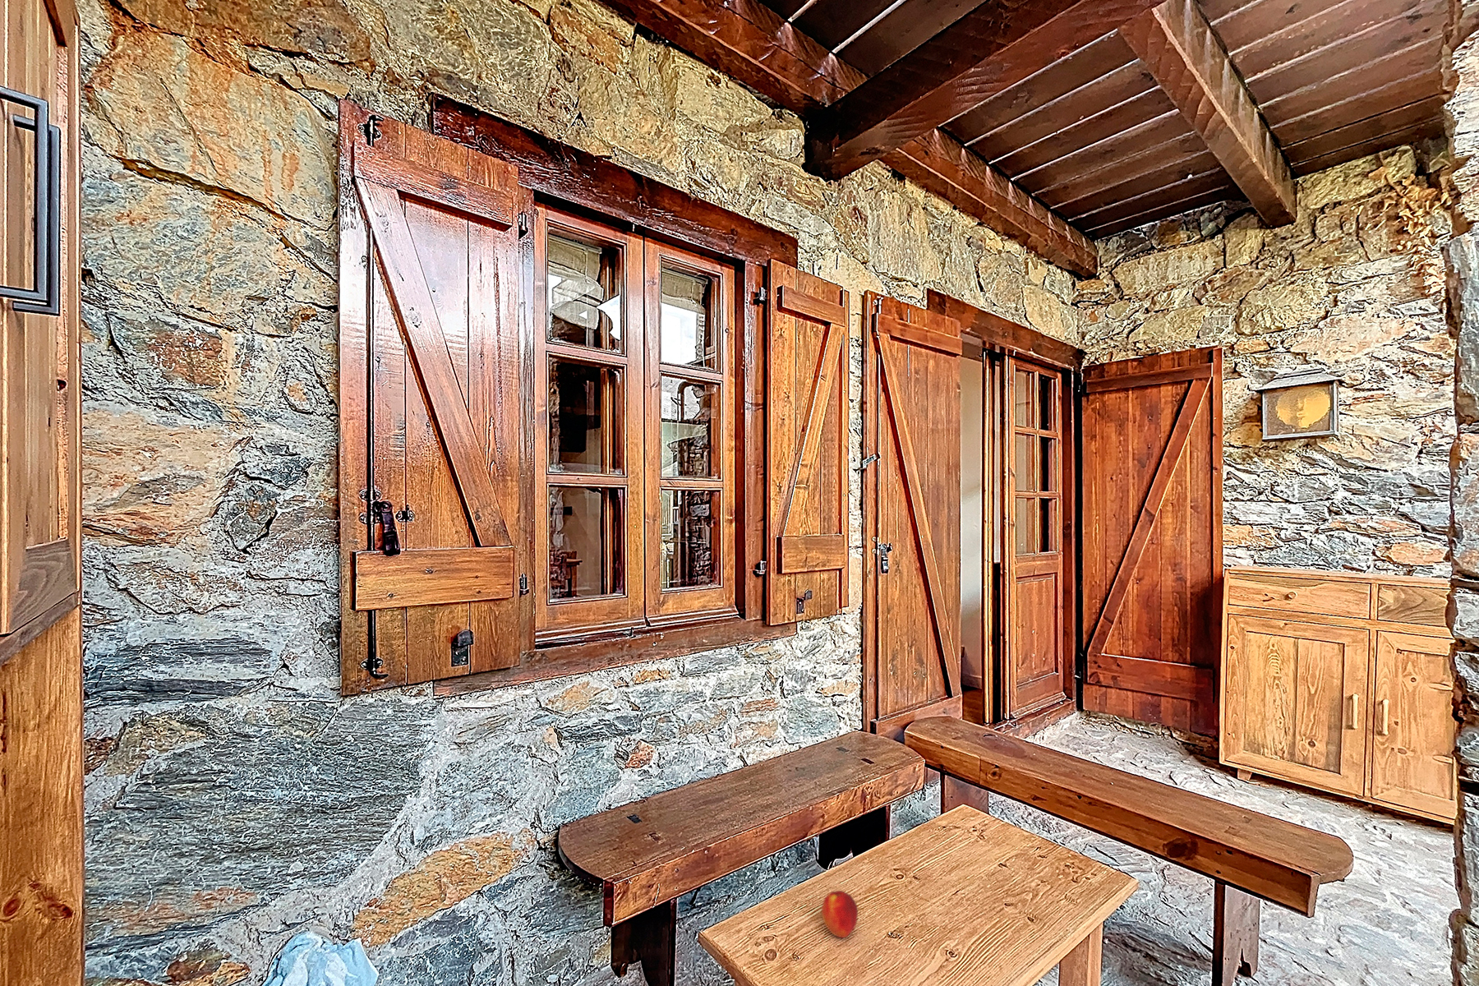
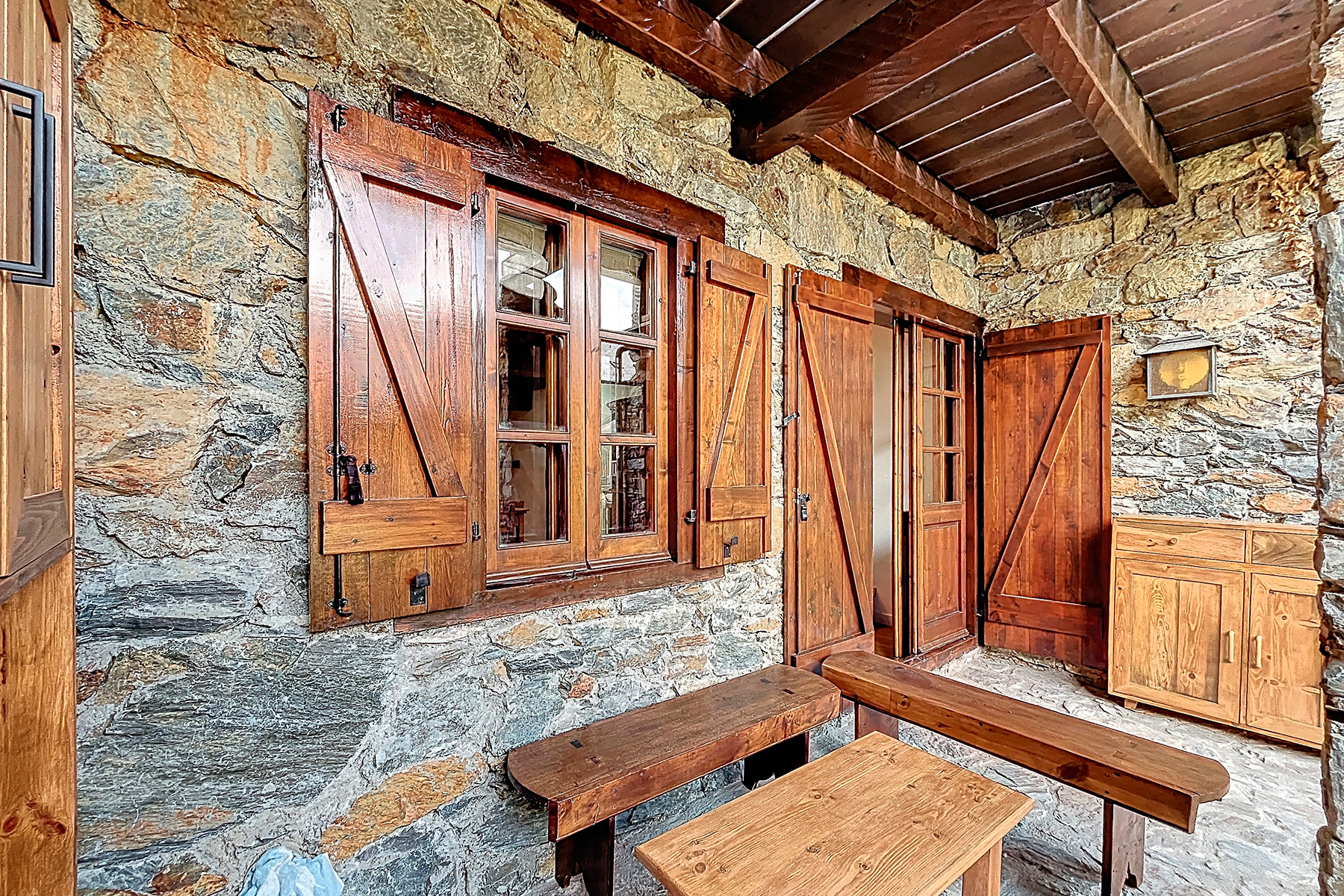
- peach [821,890,858,939]
